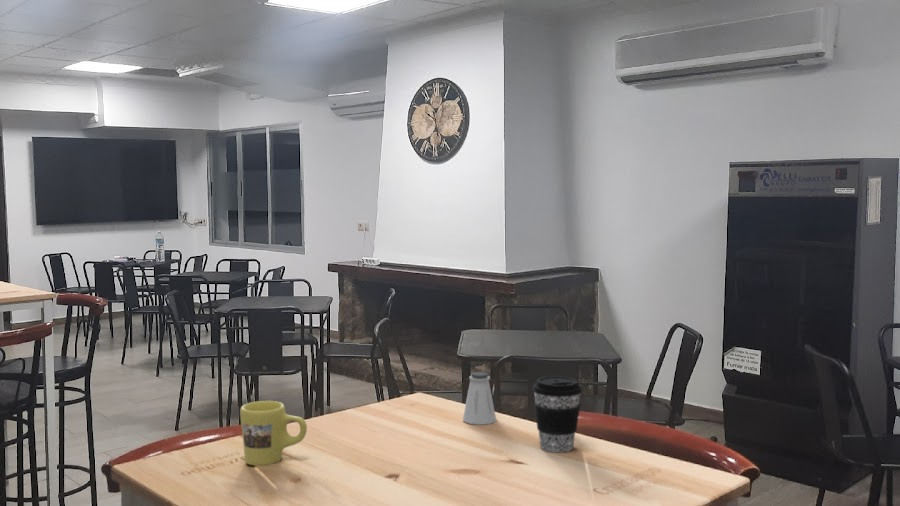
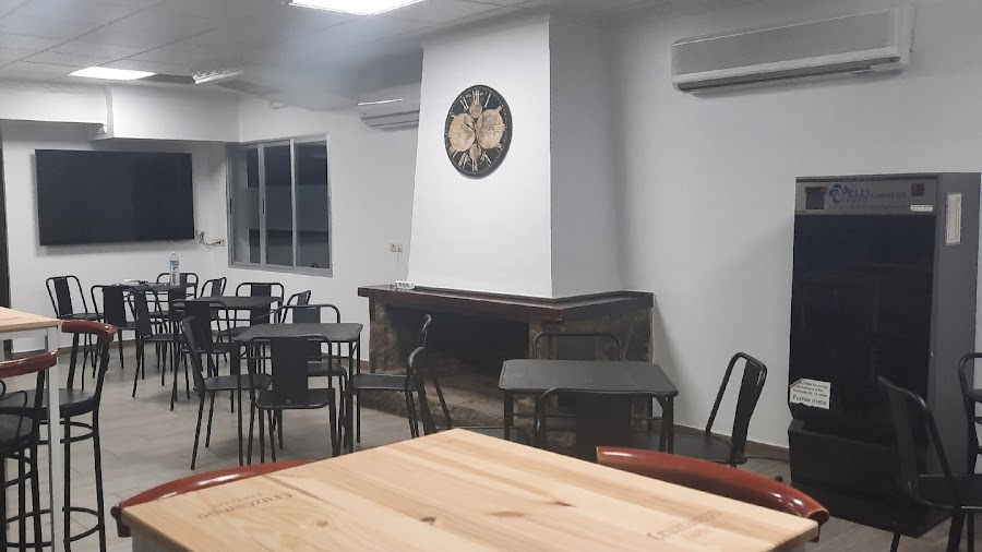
- coffee cup [532,375,583,454]
- saltshaker [462,371,497,426]
- mug [239,400,308,467]
